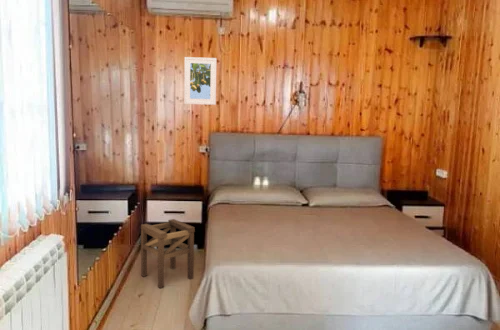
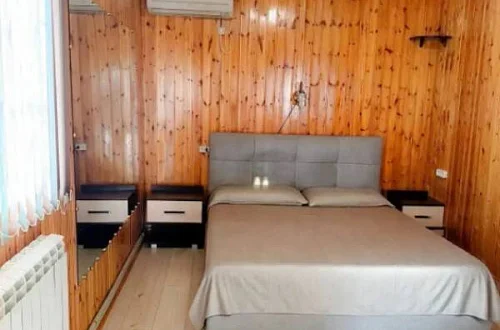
- stool [140,218,196,289]
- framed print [183,56,218,106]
